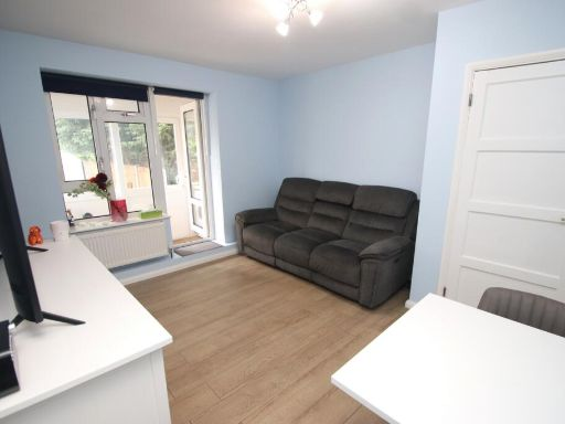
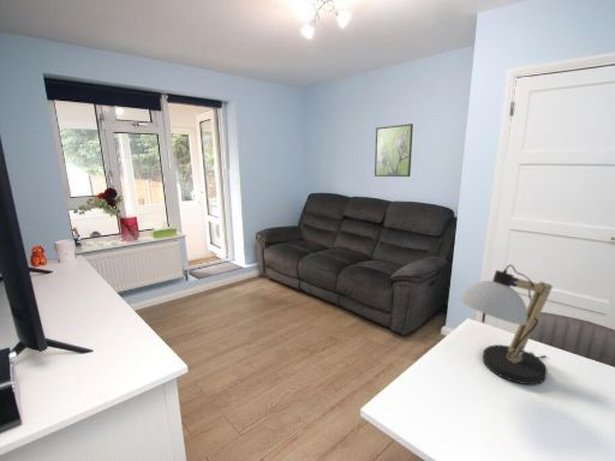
+ desk lamp [459,264,554,385]
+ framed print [374,122,414,178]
